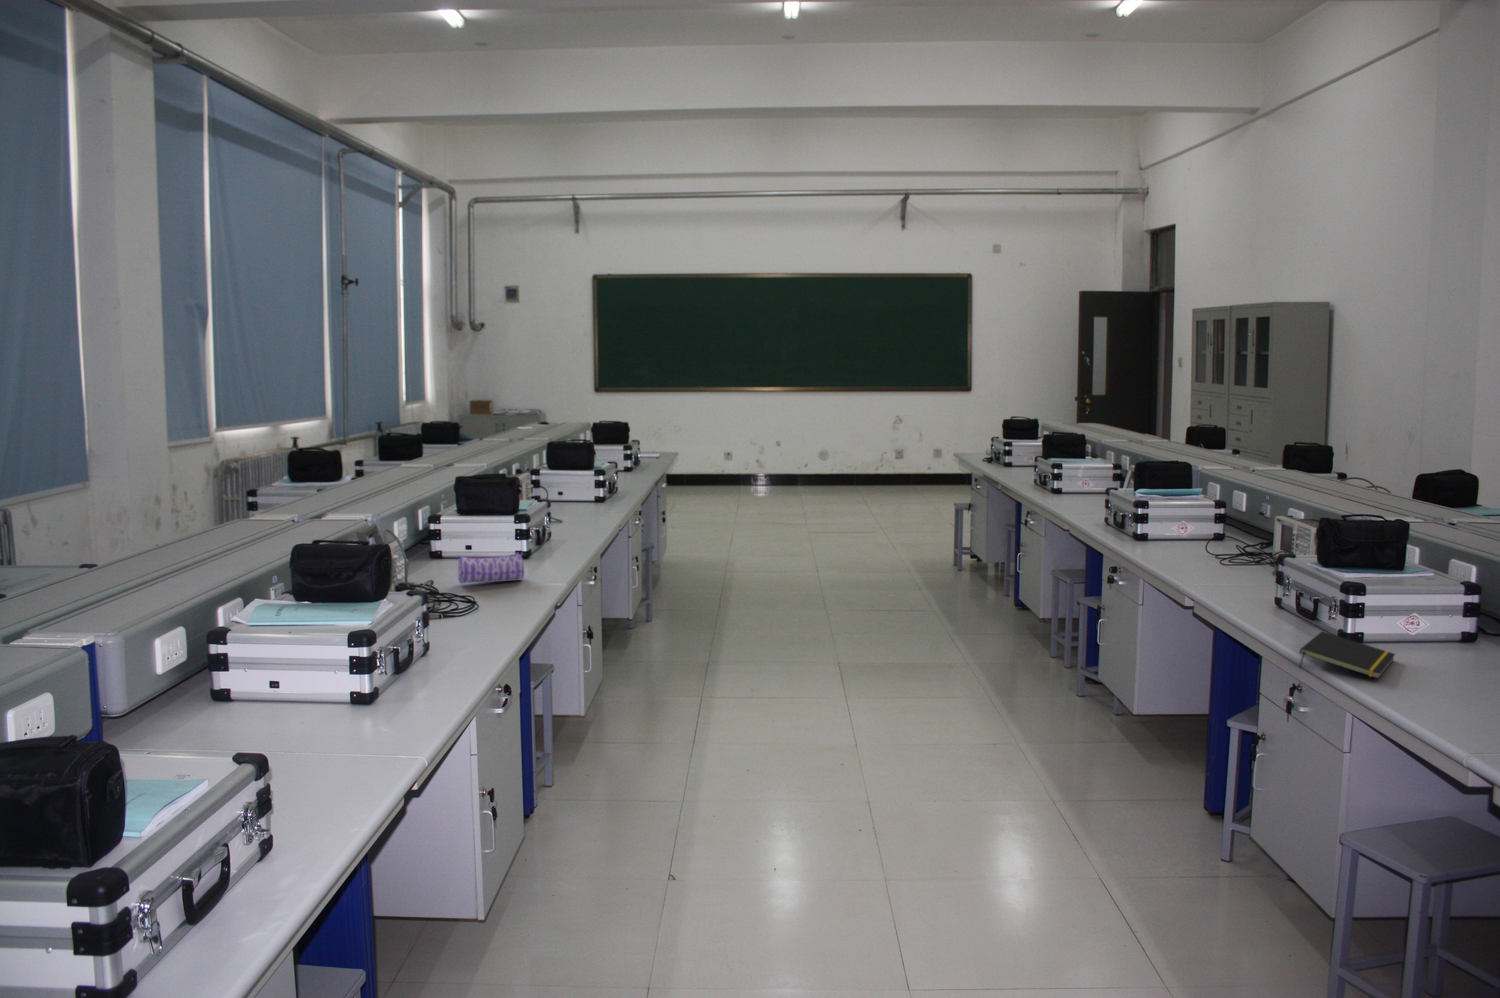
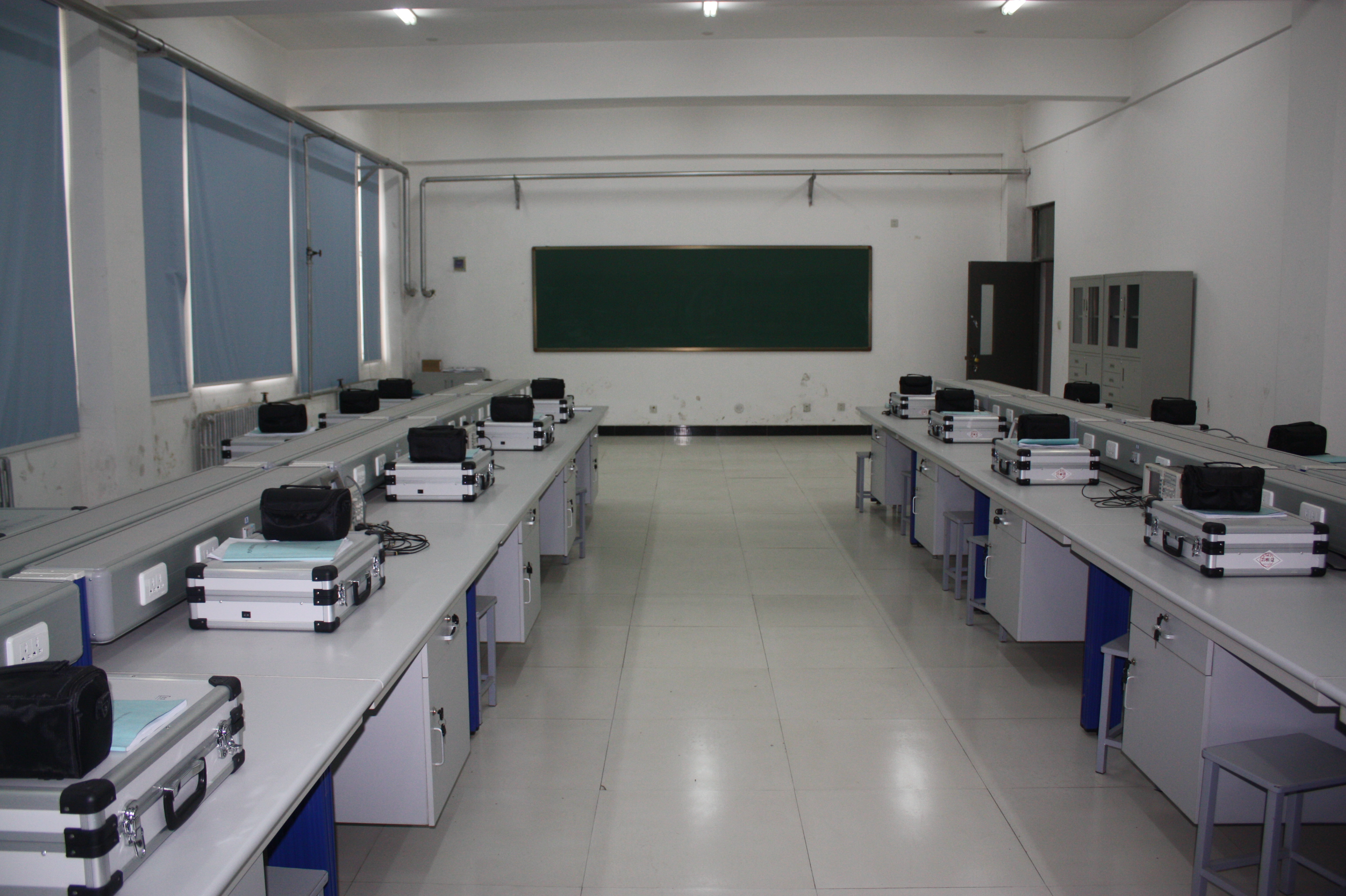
- pencil case [455,552,525,584]
- notepad [1299,632,1396,679]
